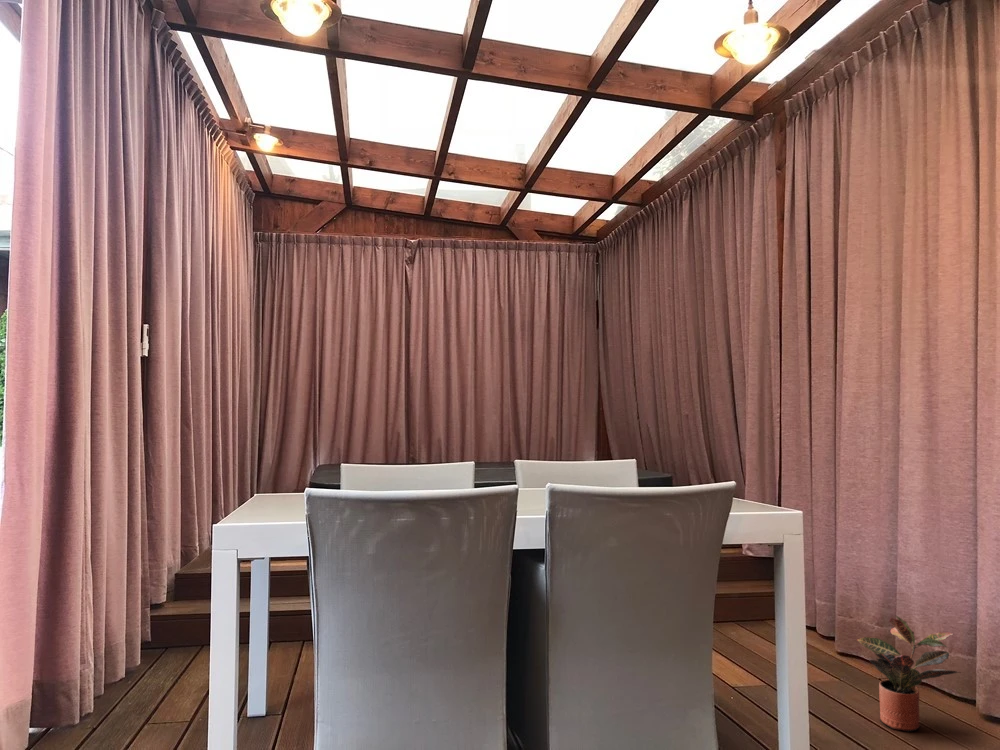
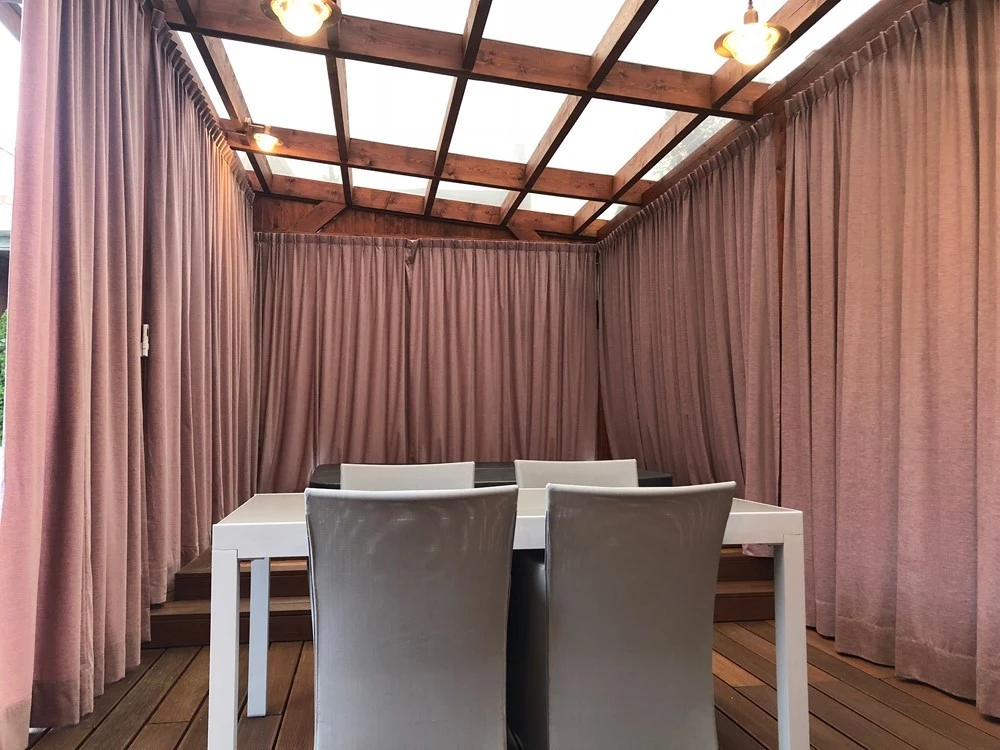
- potted plant [857,614,961,733]
